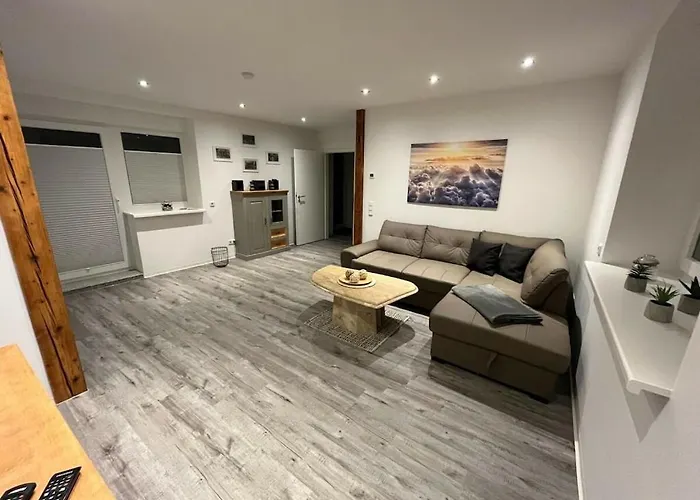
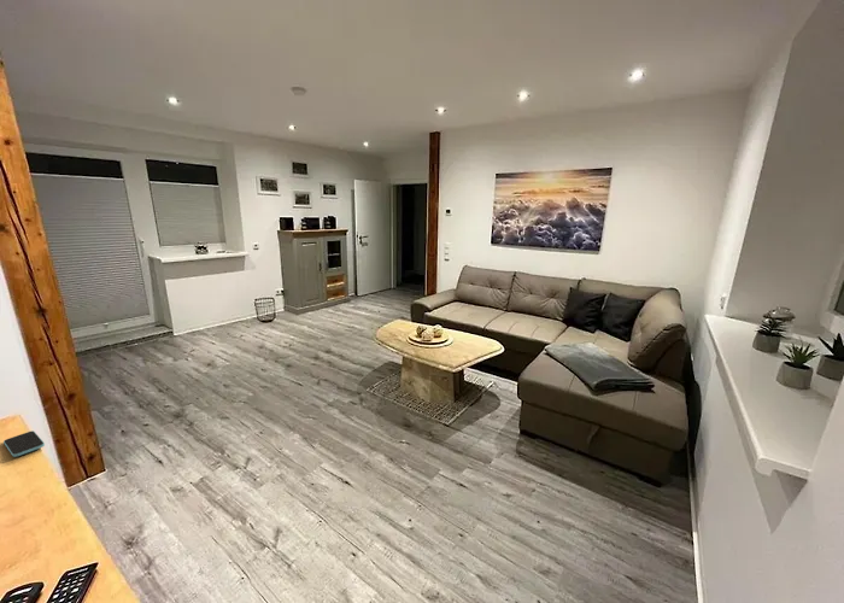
+ smartphone [2,429,46,458]
